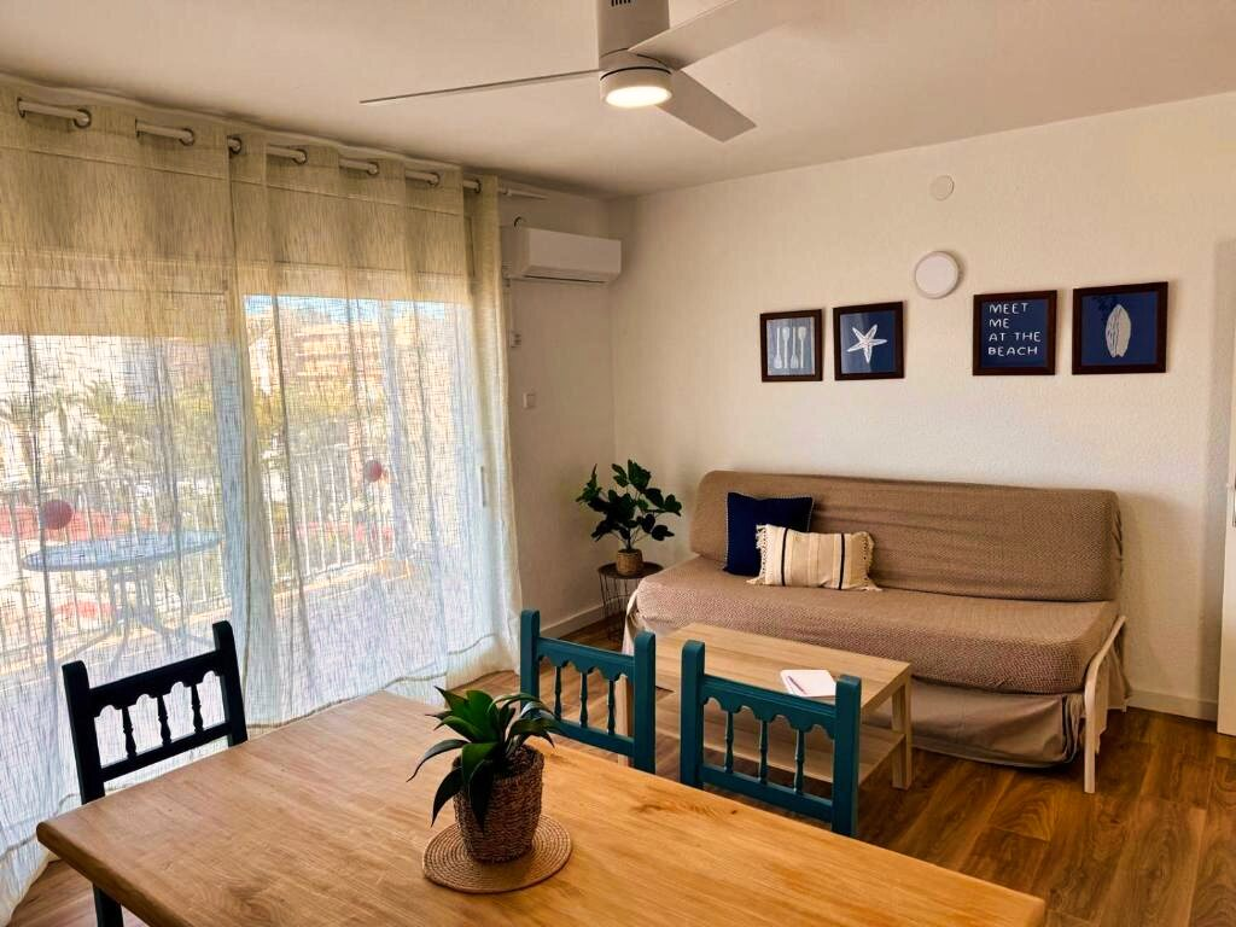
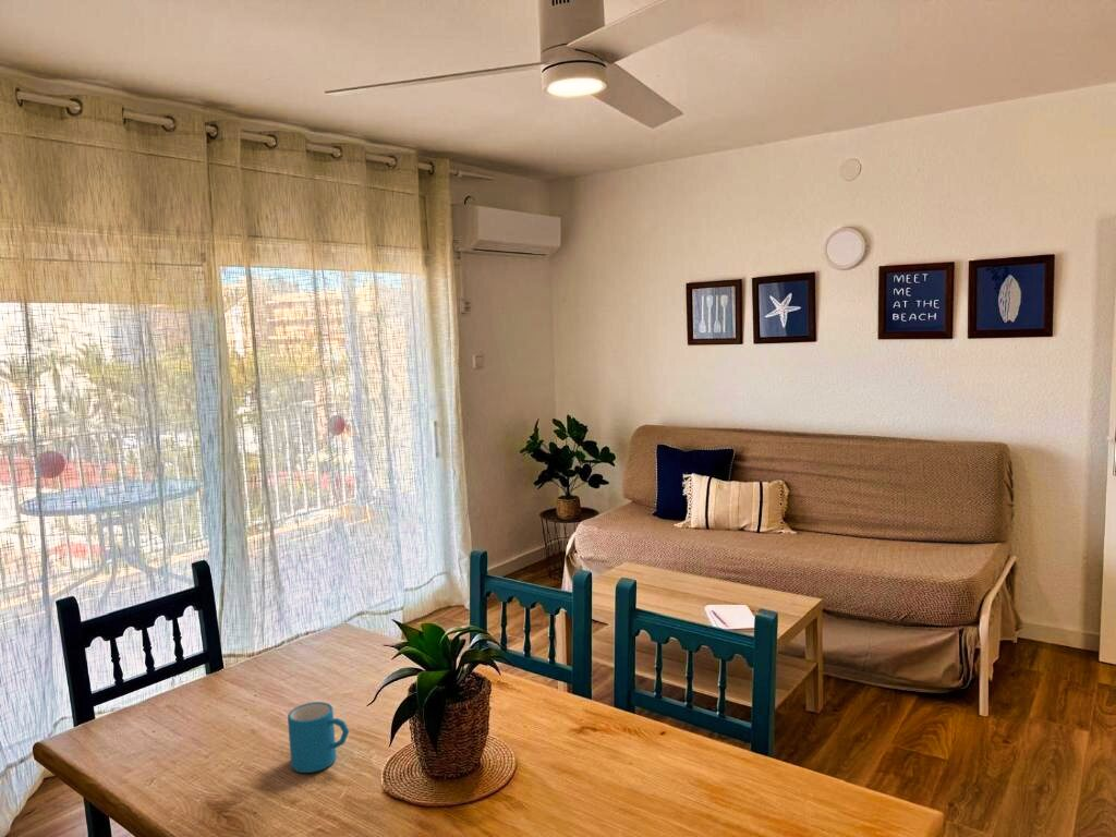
+ mug [287,701,350,774]
